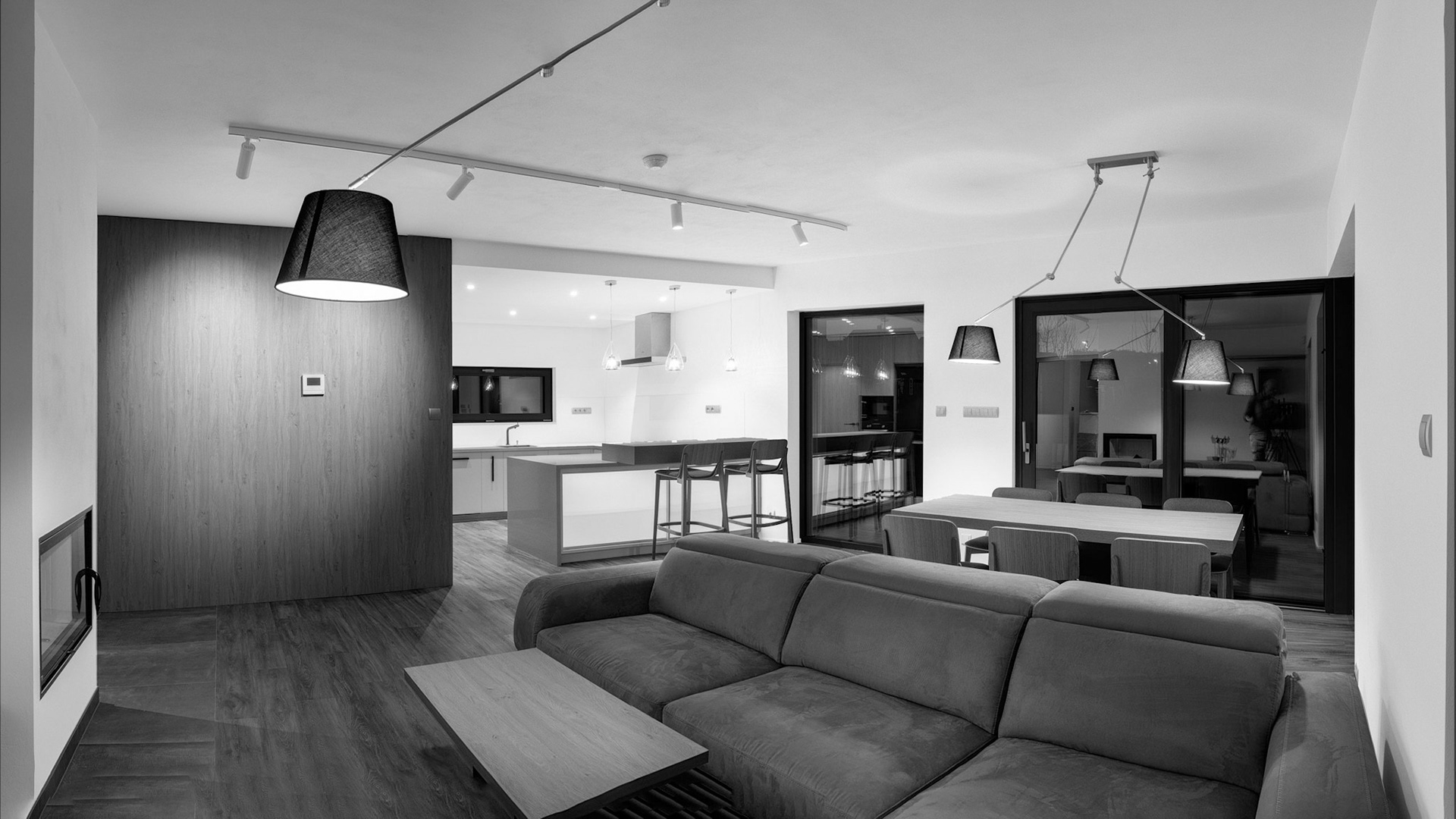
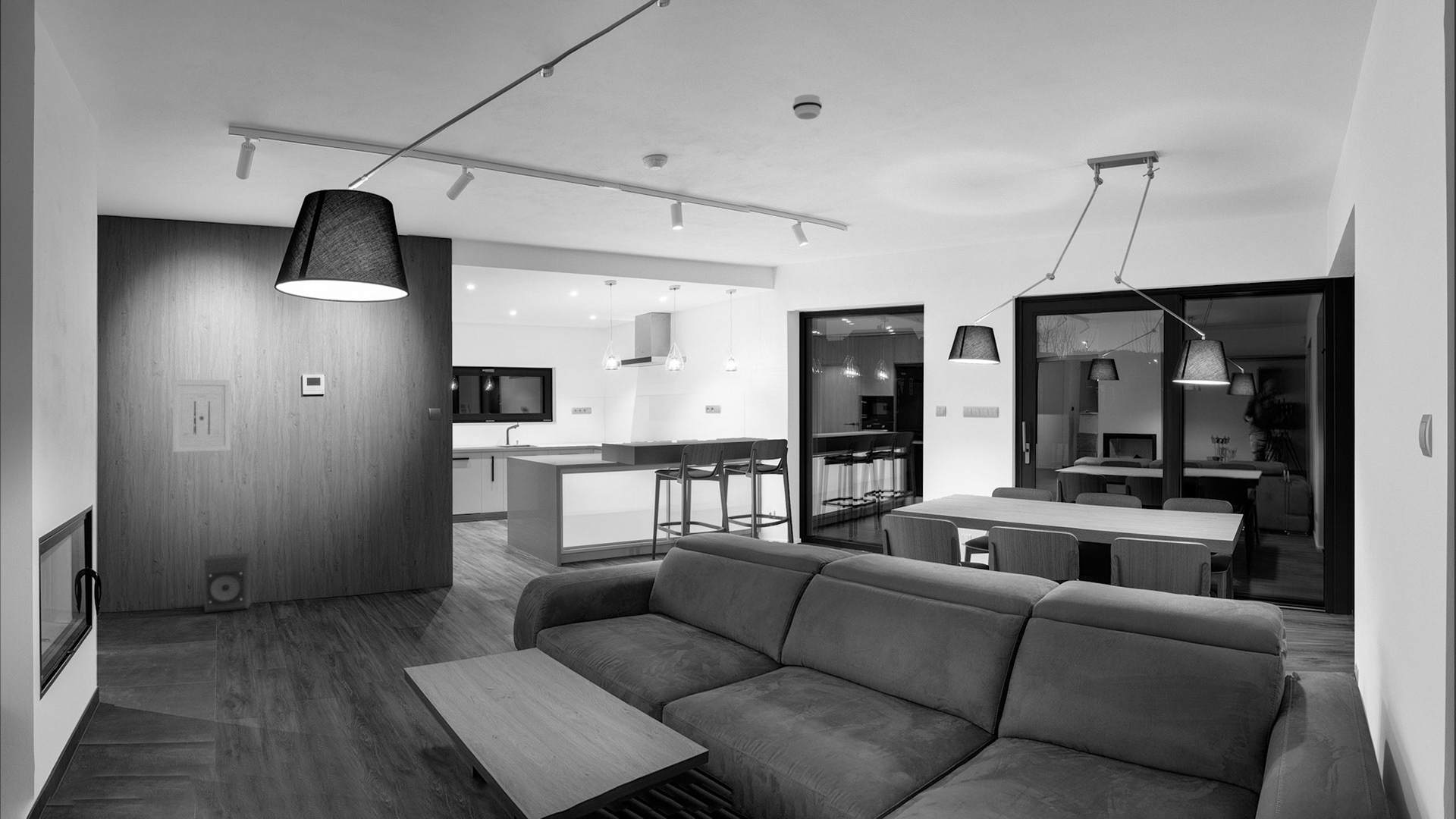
+ speaker [203,552,251,613]
+ smoke detector [792,94,823,121]
+ wall art [171,379,231,453]
